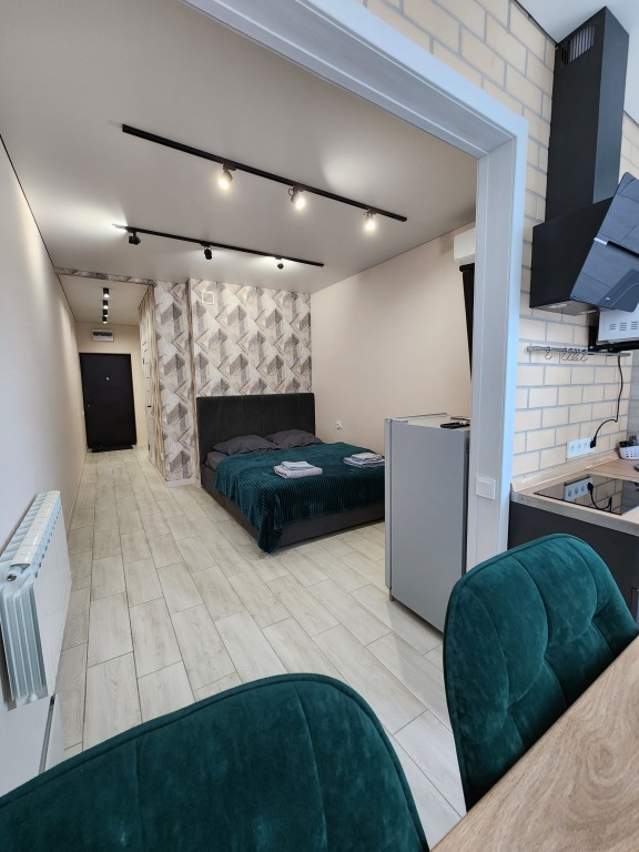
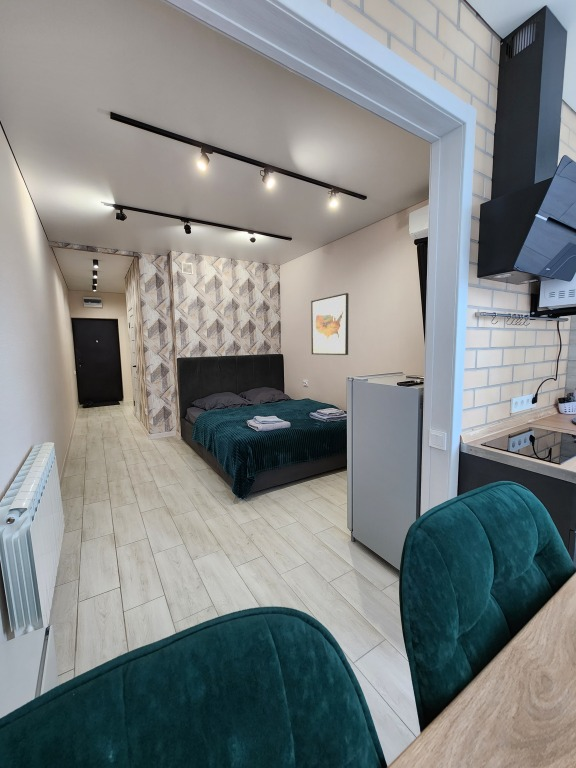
+ wall art [310,292,350,356]
